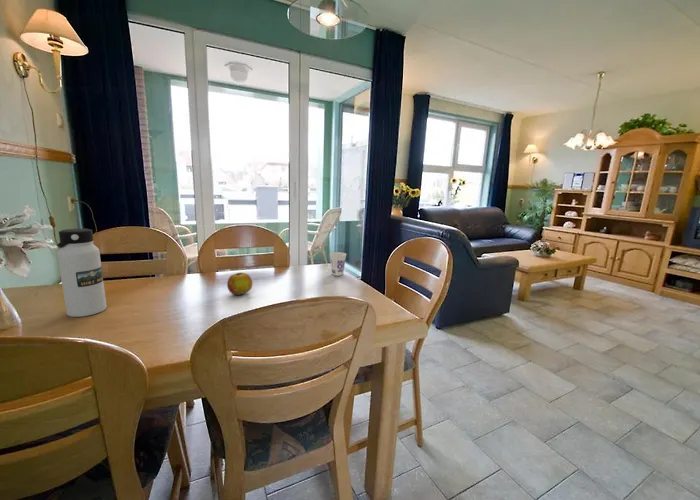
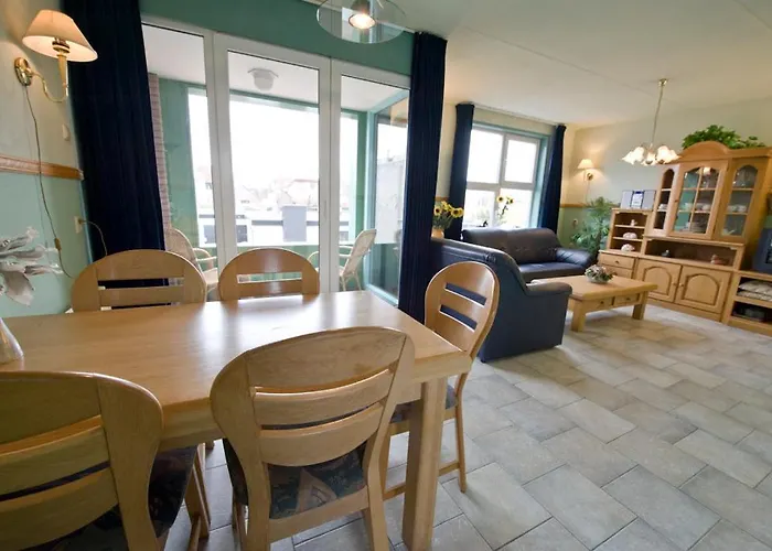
- fruit [226,272,253,296]
- cup [329,251,348,277]
- water bottle [56,228,107,318]
